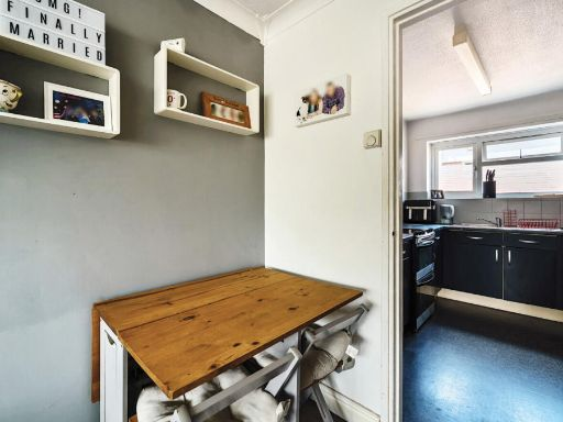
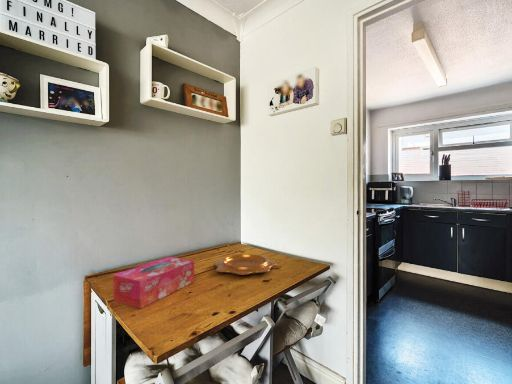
+ decorative bowl [212,253,278,276]
+ tissue box [112,256,195,310]
